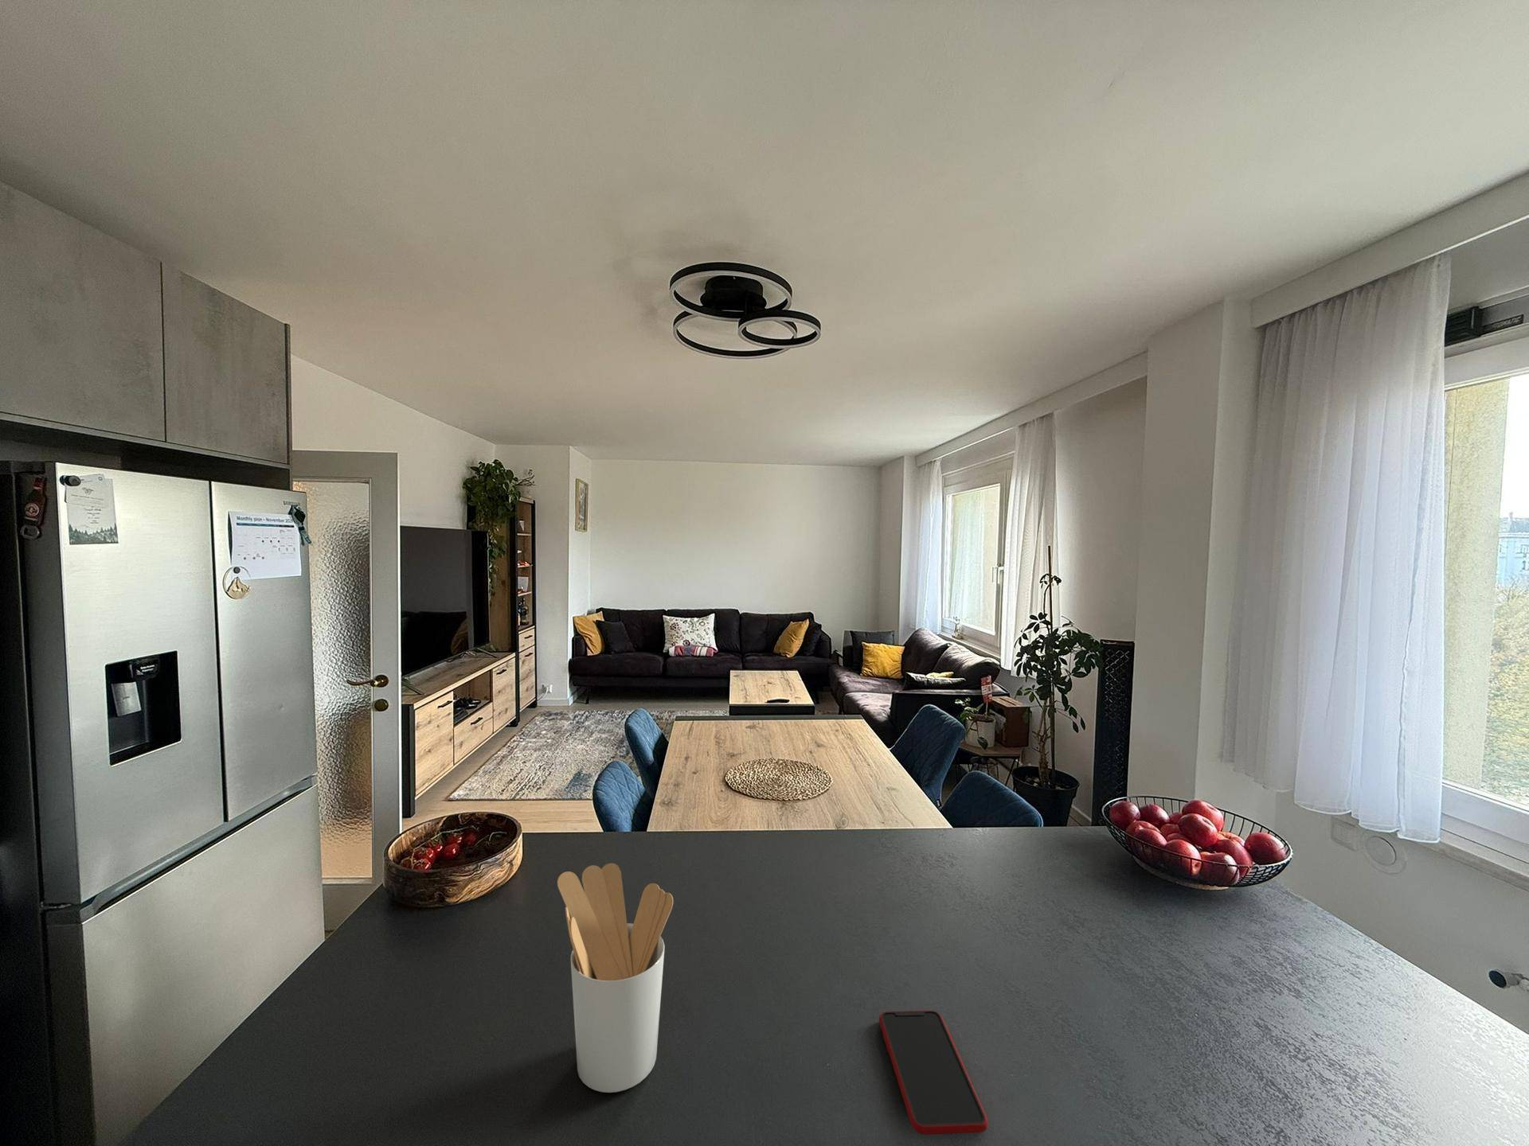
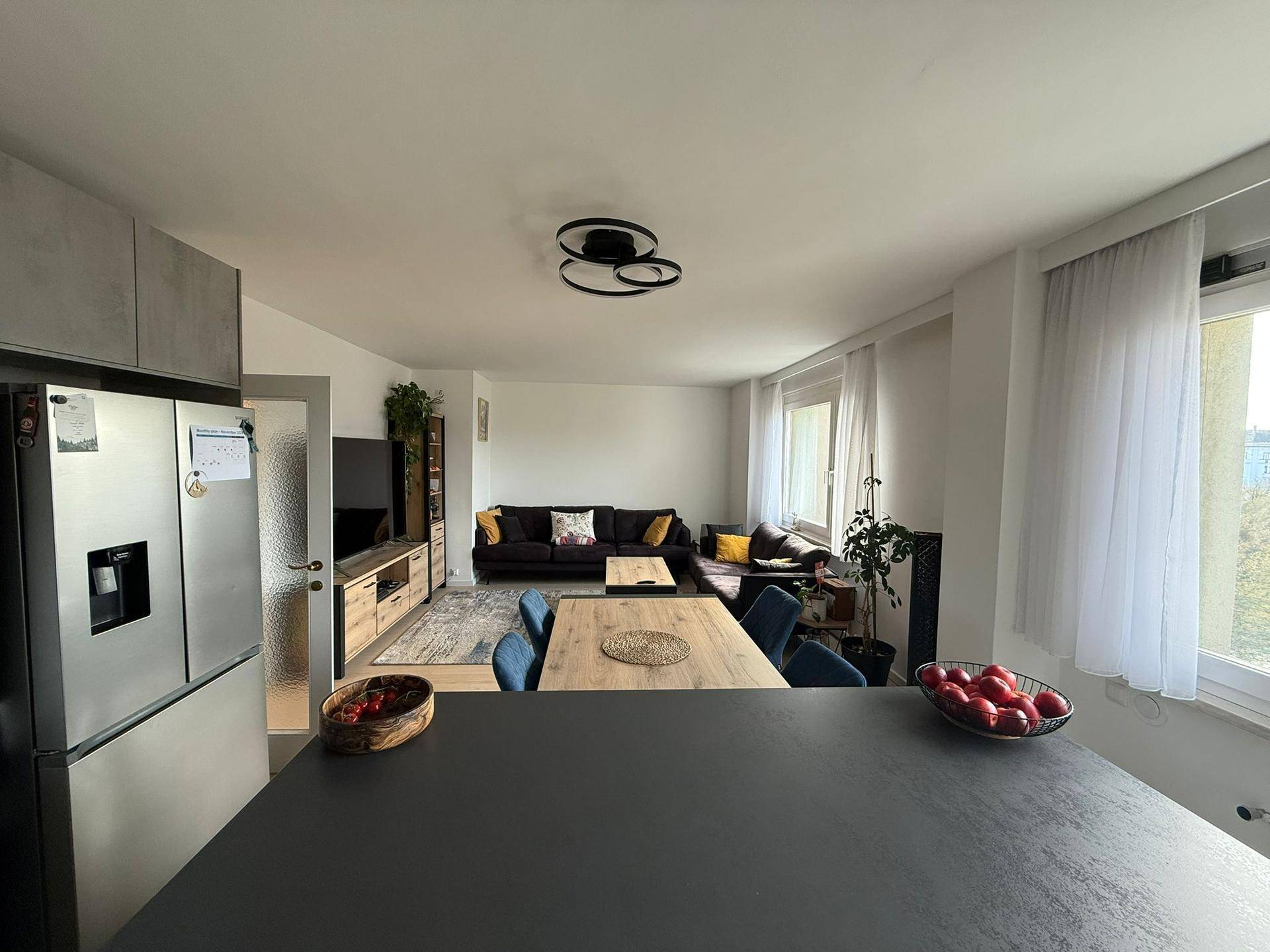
- utensil holder [556,863,674,1093]
- smartphone [879,1009,990,1135]
